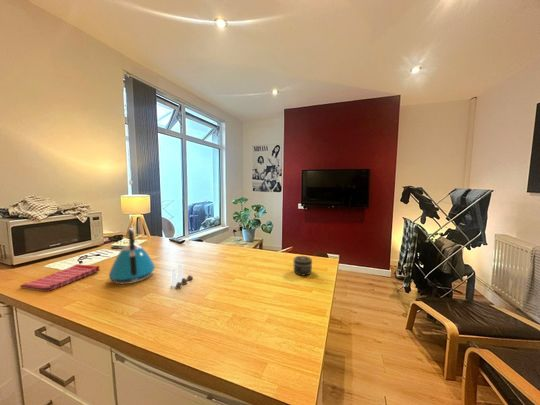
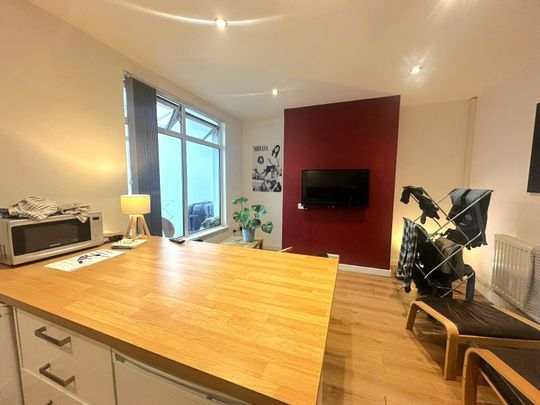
- salt and pepper shaker set [170,263,194,290]
- jar [293,255,313,277]
- kettle [108,227,156,285]
- dish towel [19,263,101,293]
